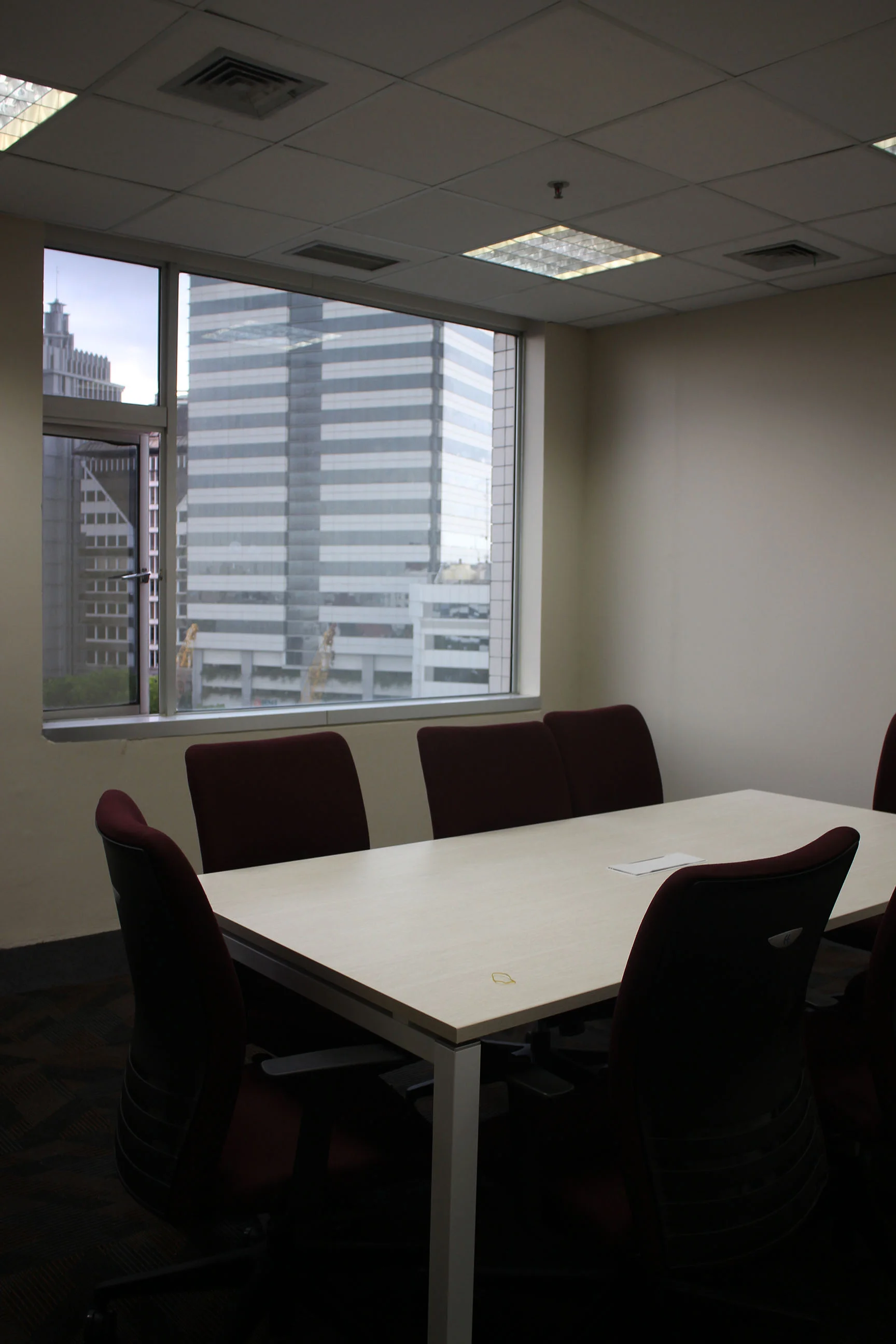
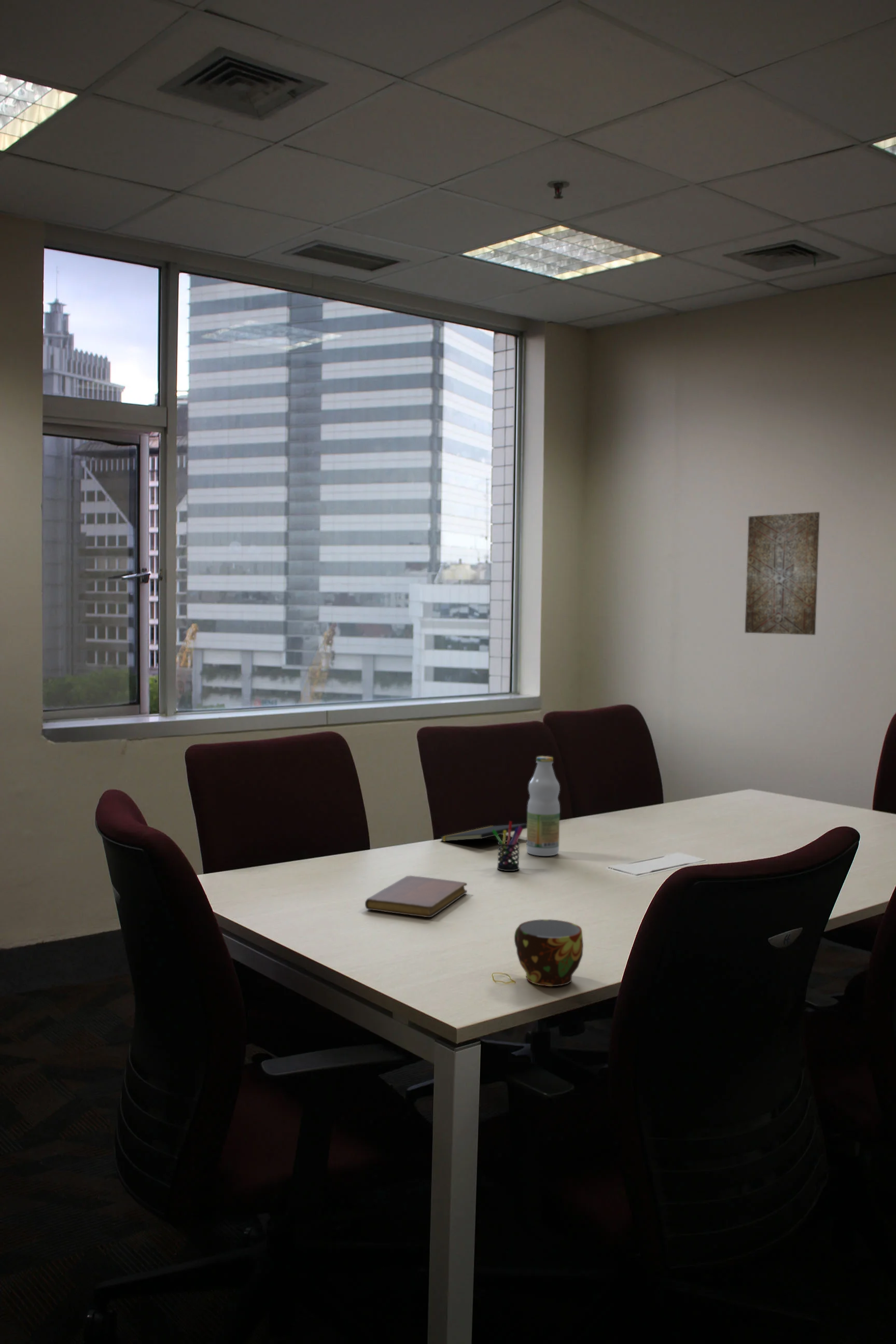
+ notepad [439,823,527,842]
+ pen holder [492,821,524,872]
+ bottle [526,755,561,857]
+ wall art [744,511,820,636]
+ cup [514,919,584,987]
+ notebook [365,875,468,918]
